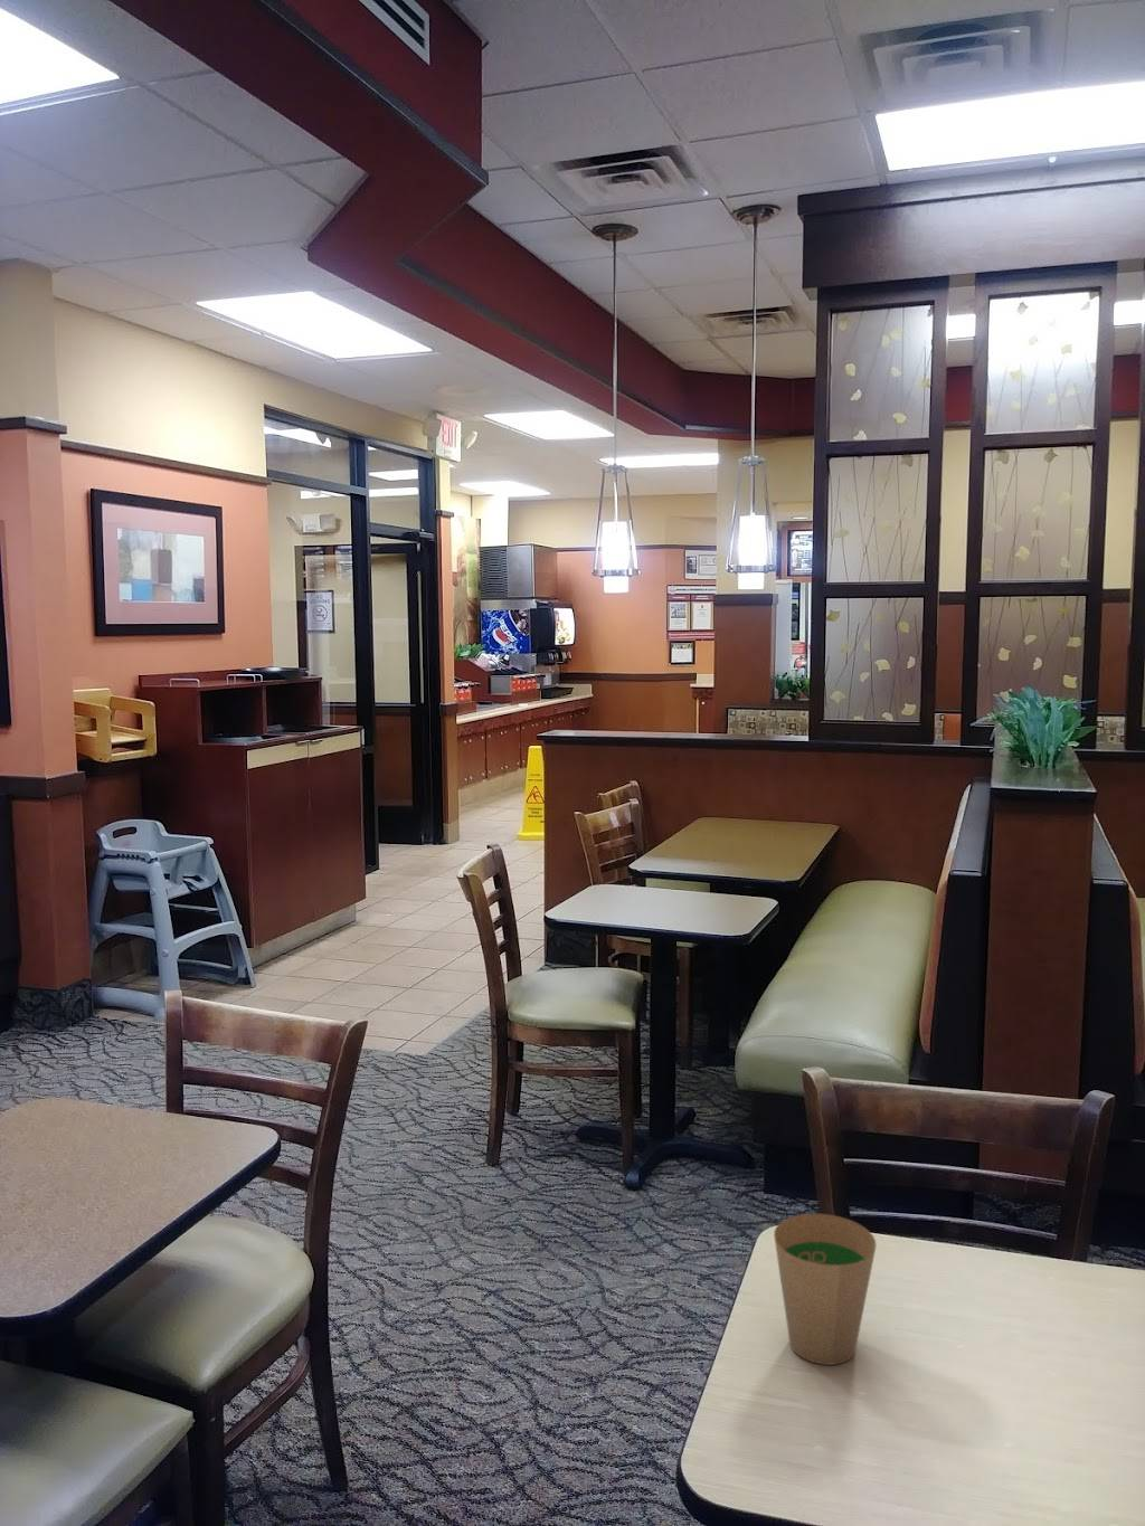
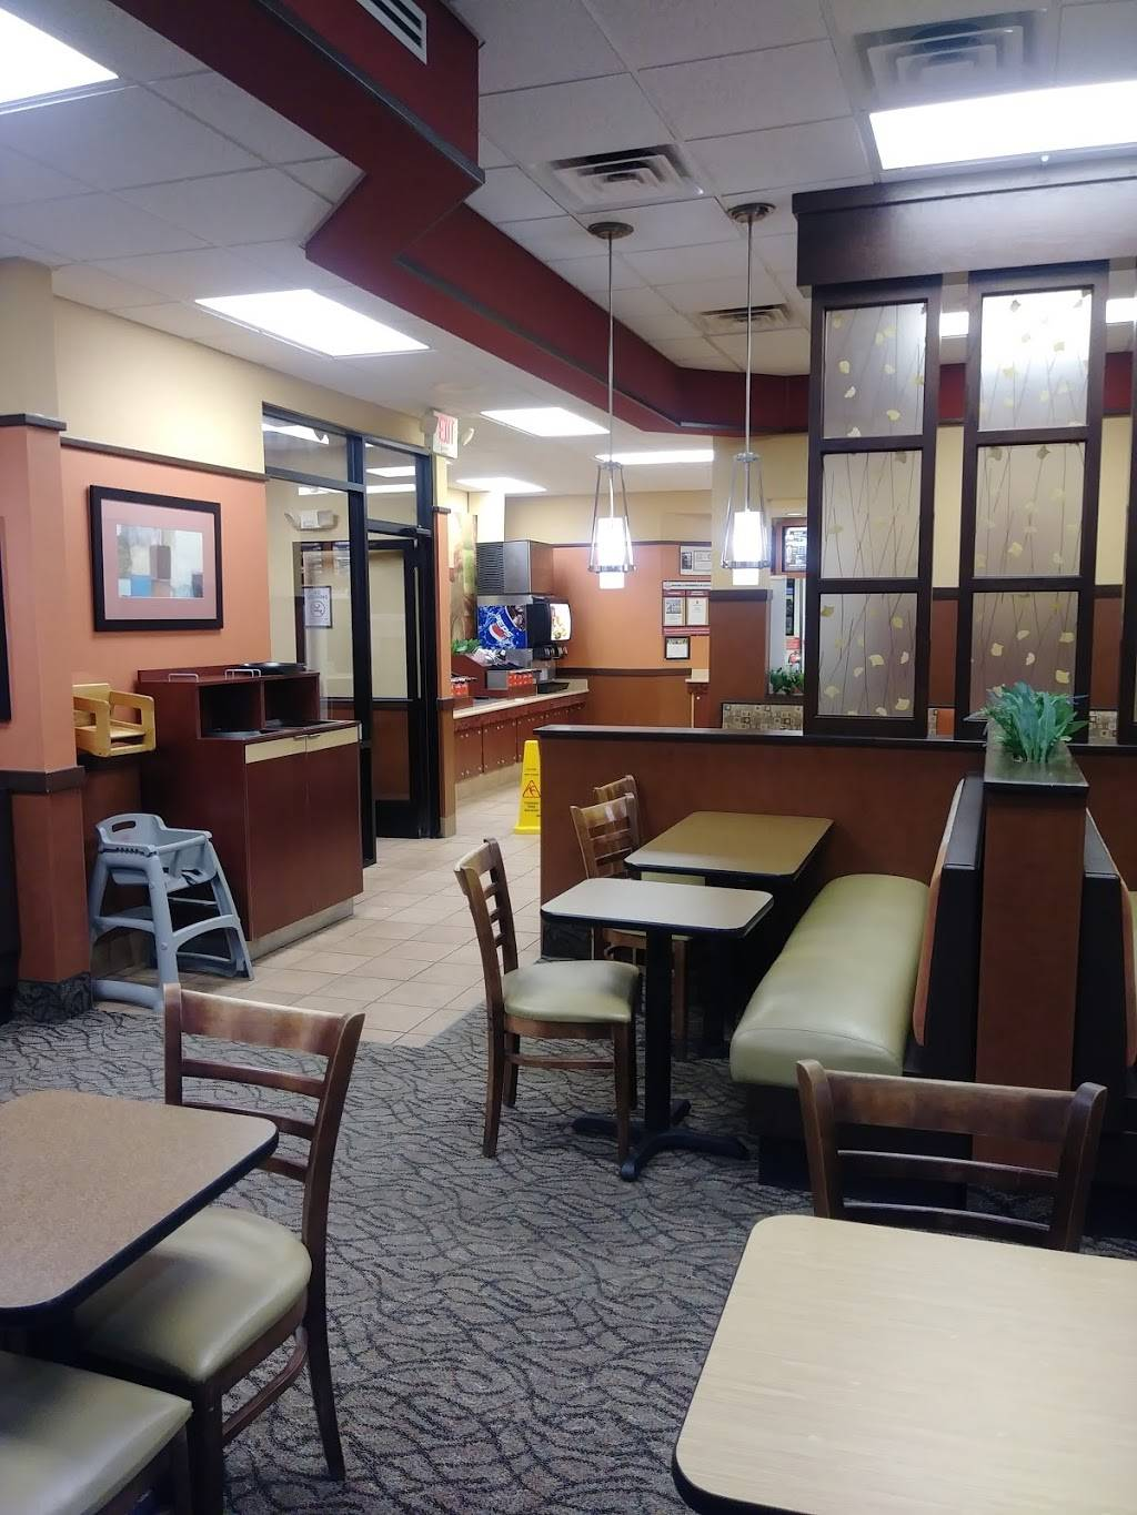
- paper cup [772,1213,877,1366]
